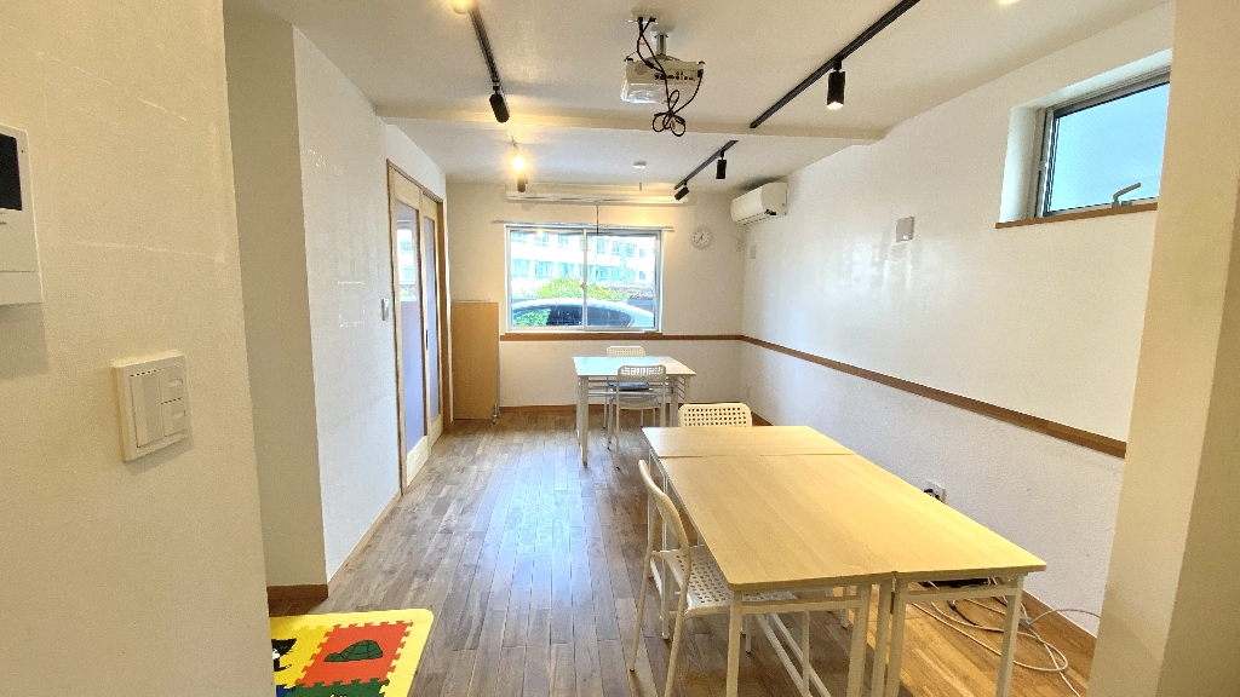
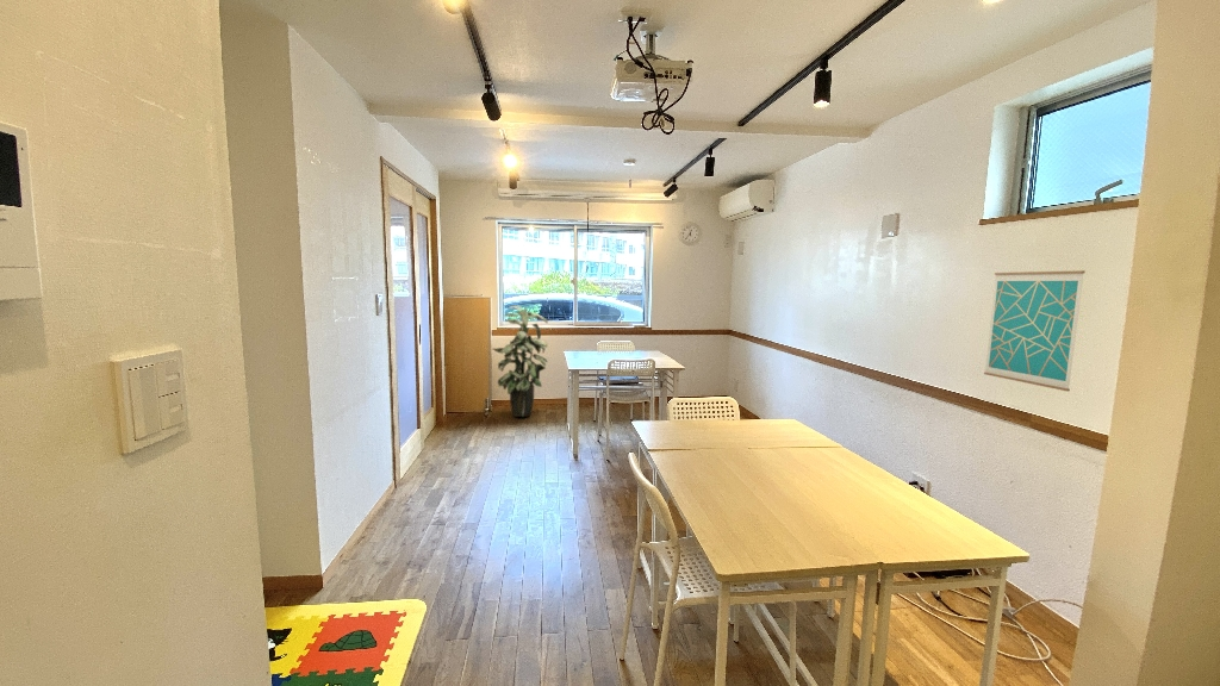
+ indoor plant [491,305,549,418]
+ wall art [983,269,1087,392]
